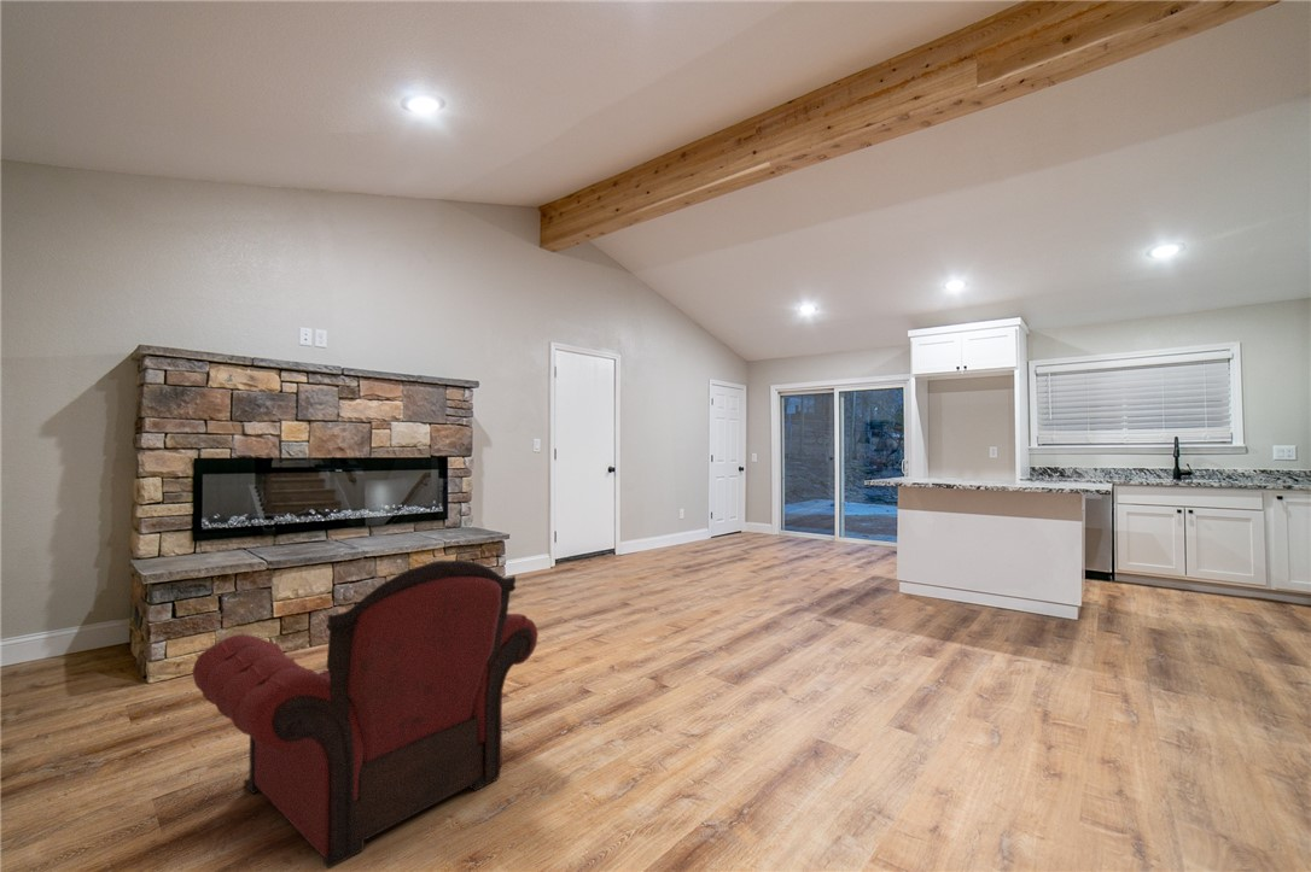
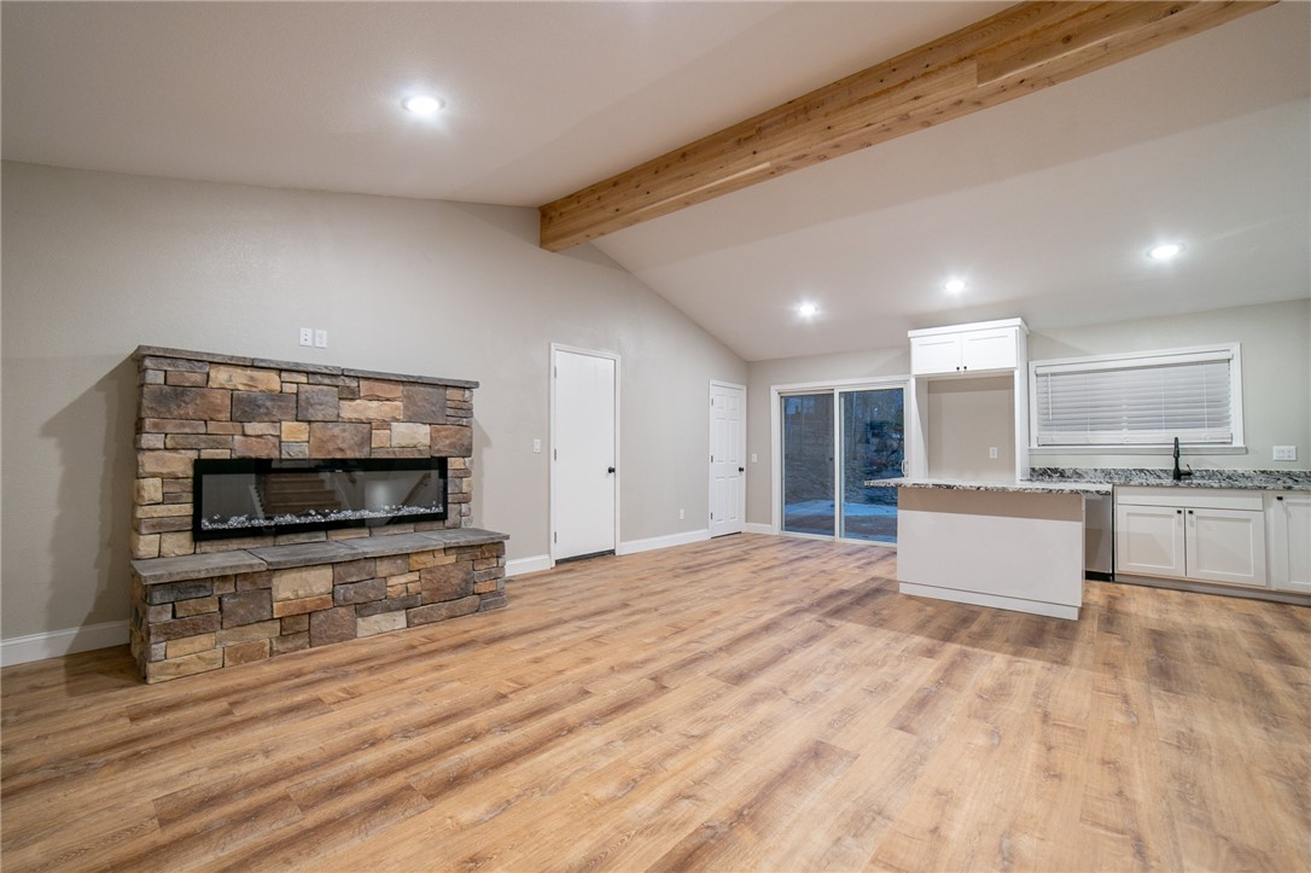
- armchair [191,560,540,870]
